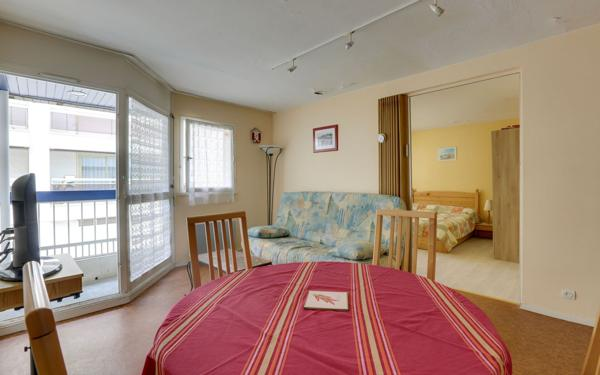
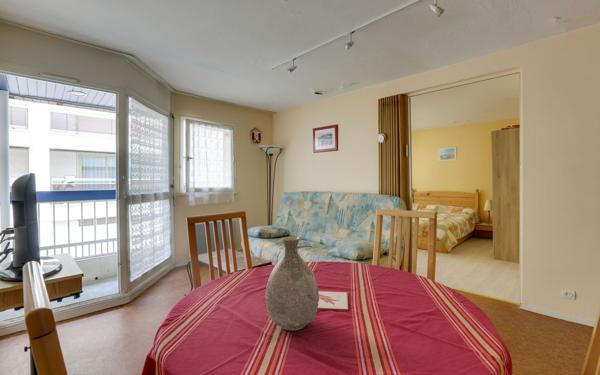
+ vase [265,236,320,331]
